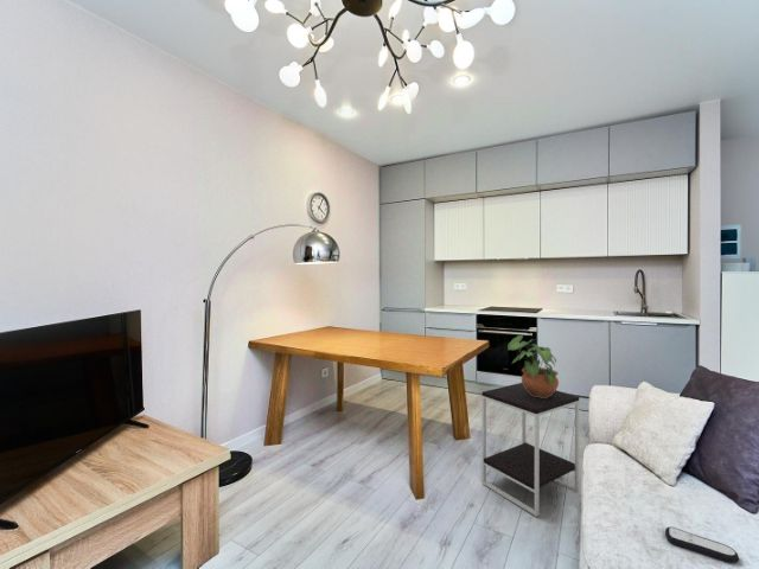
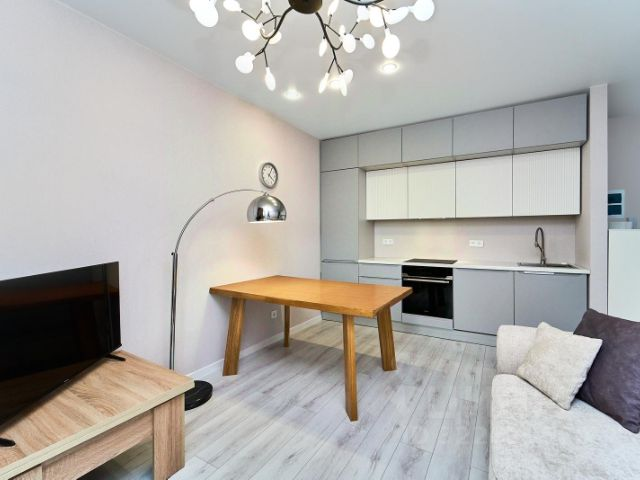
- side table [480,382,580,518]
- potted plant [506,334,560,398]
- remote control [664,526,740,564]
